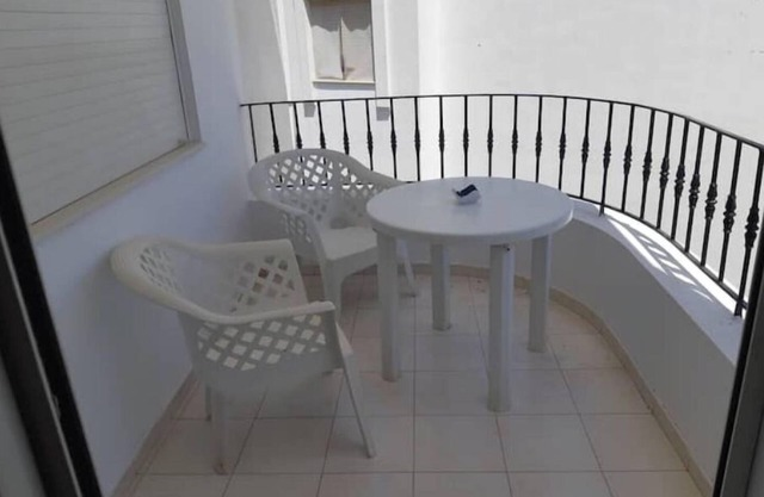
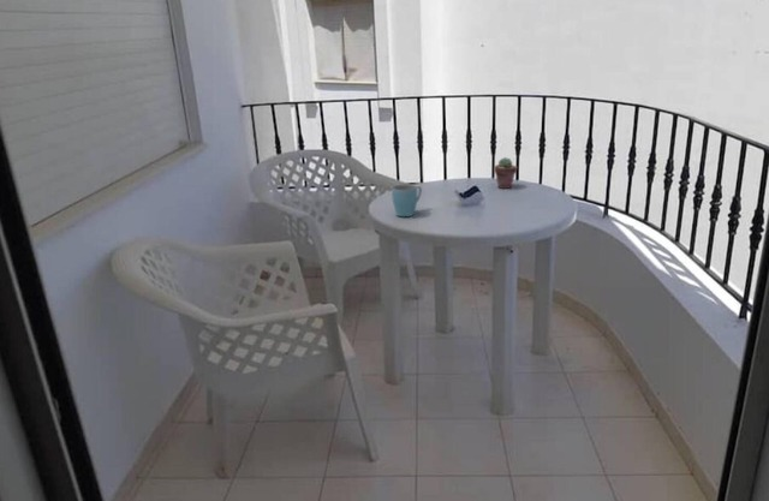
+ mug [391,183,423,217]
+ potted succulent [493,156,518,190]
